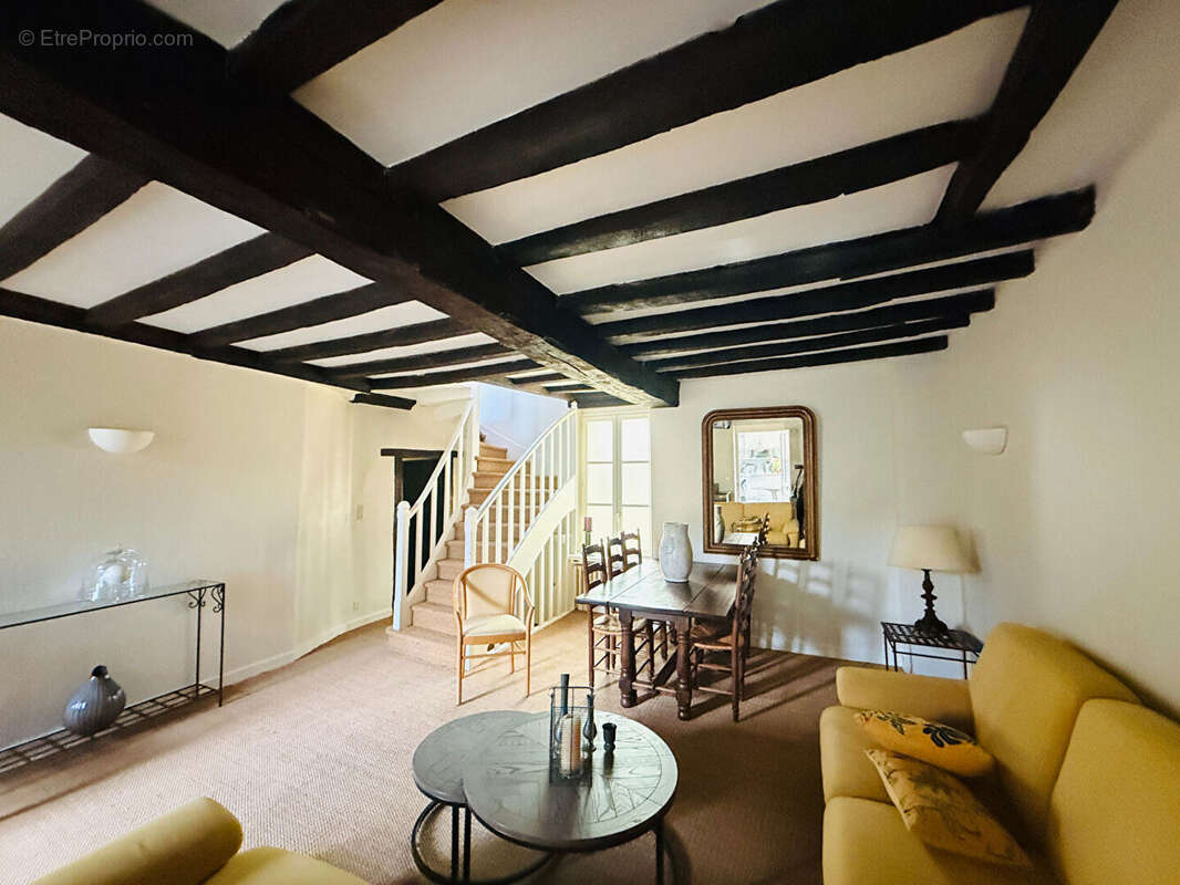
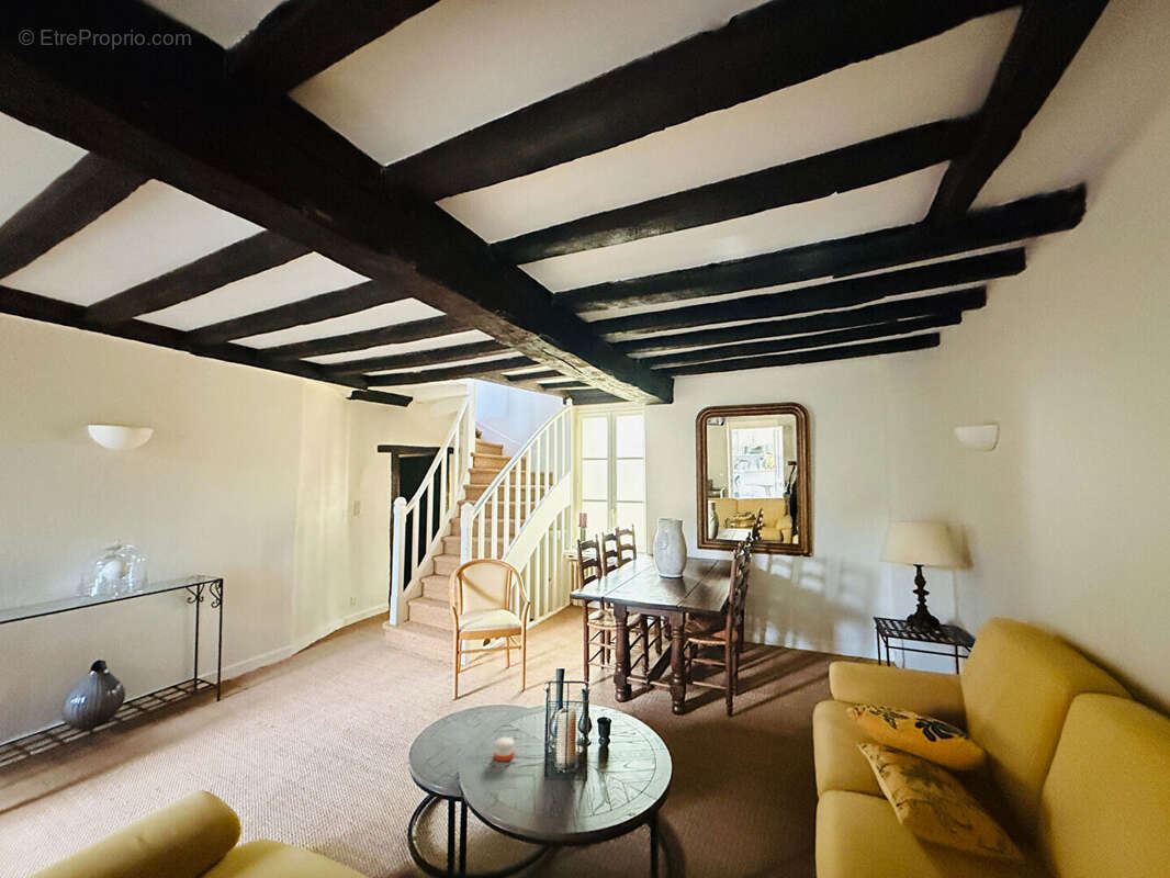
+ candle [494,731,515,763]
